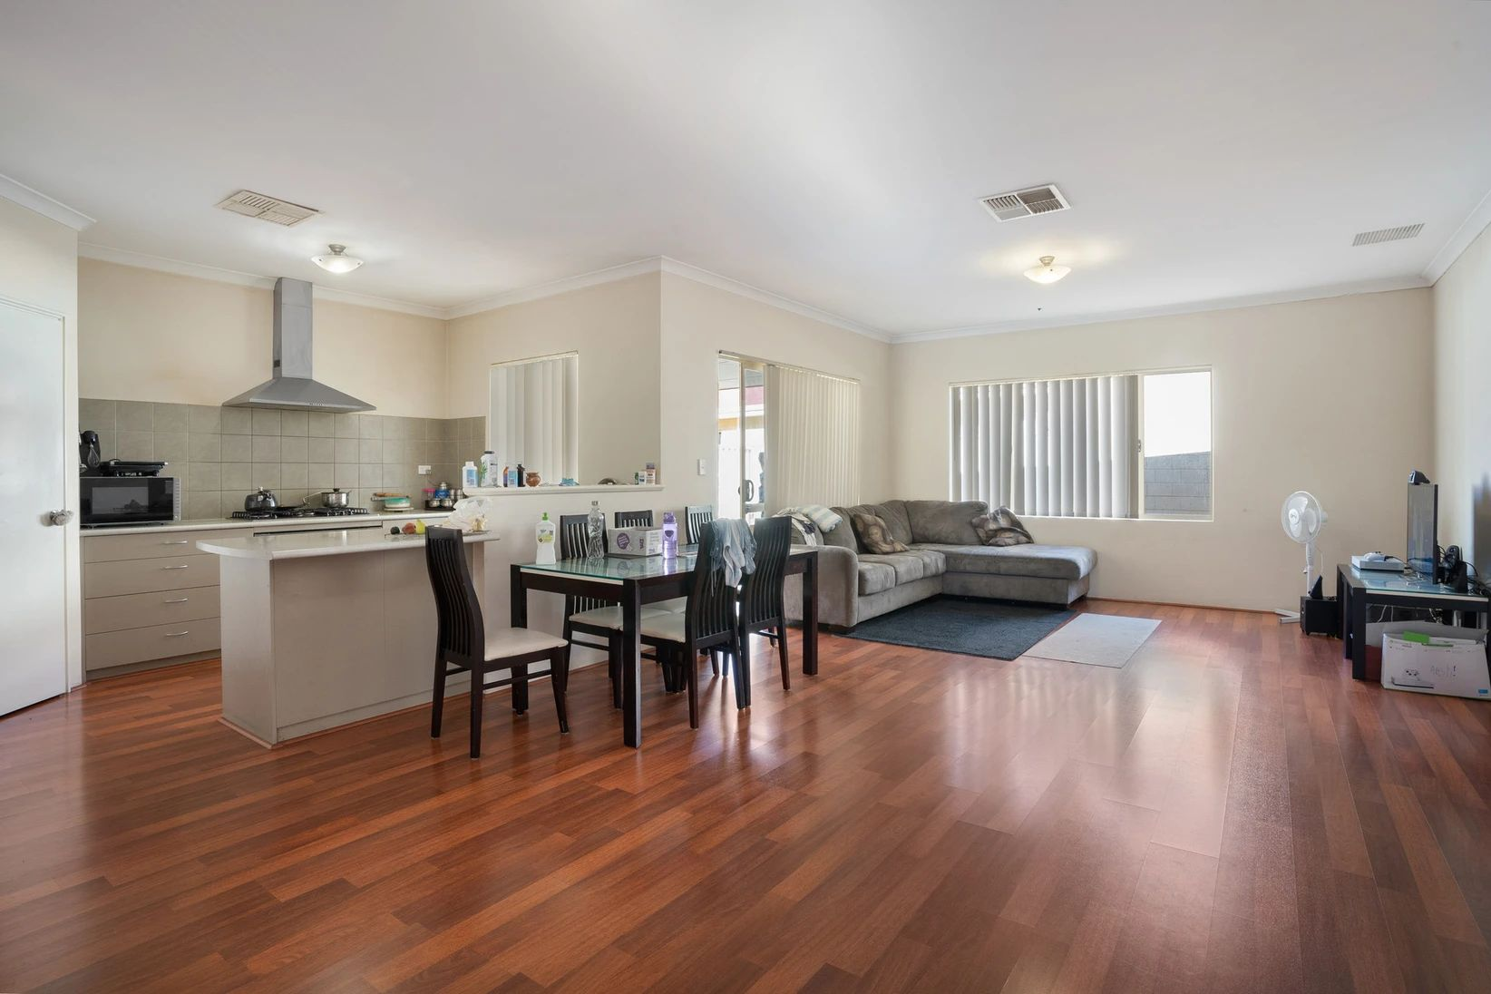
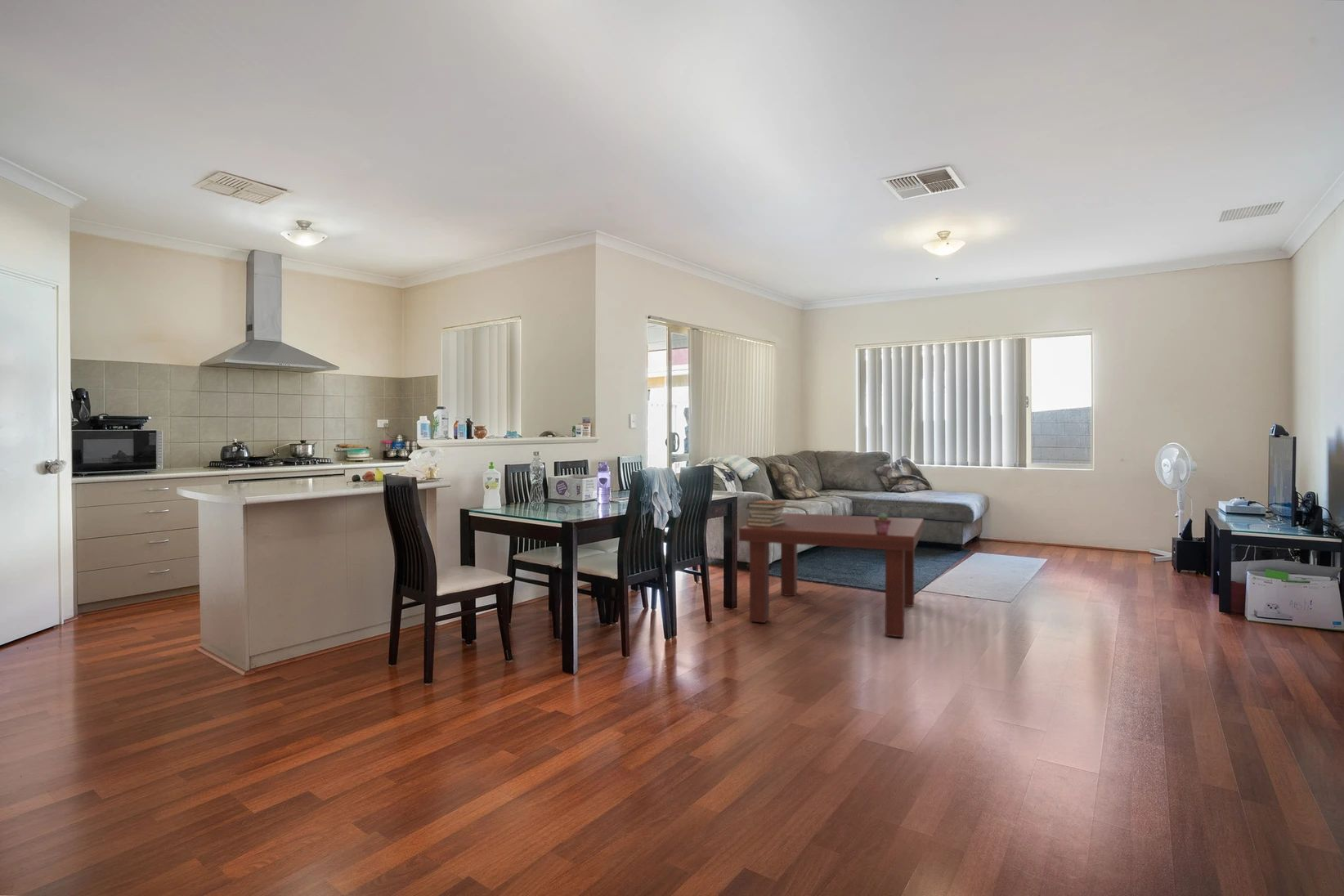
+ book stack [746,500,788,526]
+ potted succulent [874,512,891,535]
+ coffee table [738,513,925,638]
